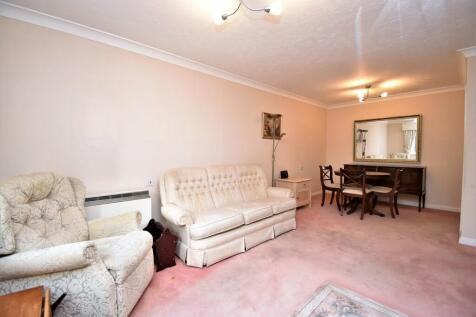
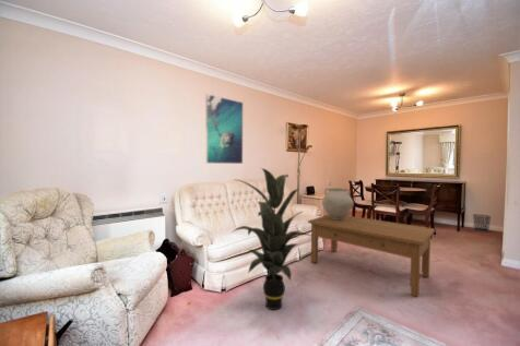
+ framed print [204,93,244,165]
+ ceramic pot [321,187,355,219]
+ waste bin [472,213,493,234]
+ indoor plant [231,167,315,311]
+ coffee table [307,214,436,298]
